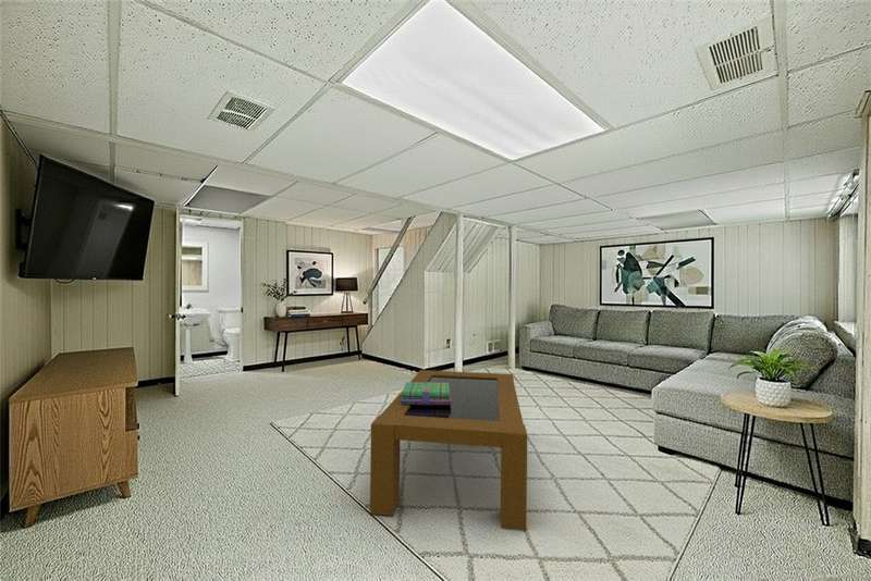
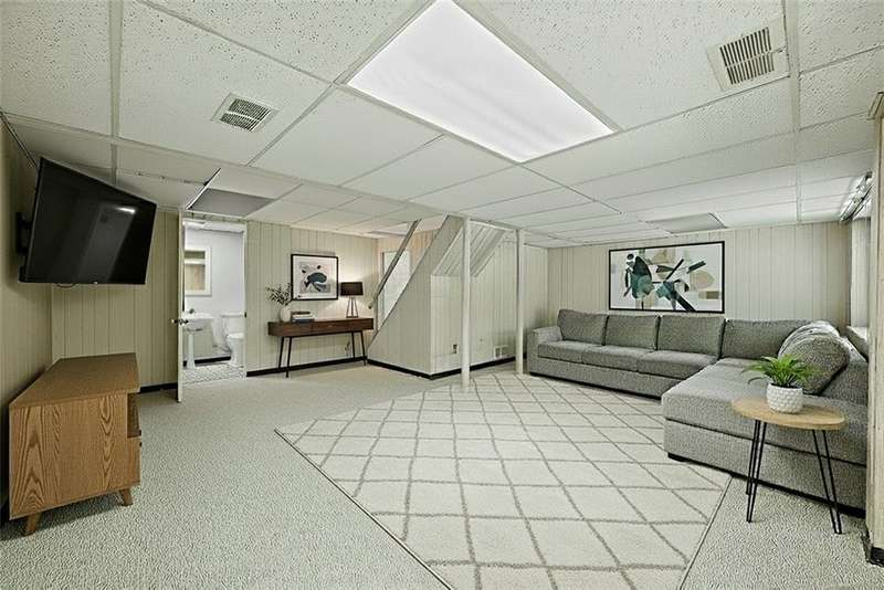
- stack of books [401,381,451,405]
- coffee table [369,369,528,531]
